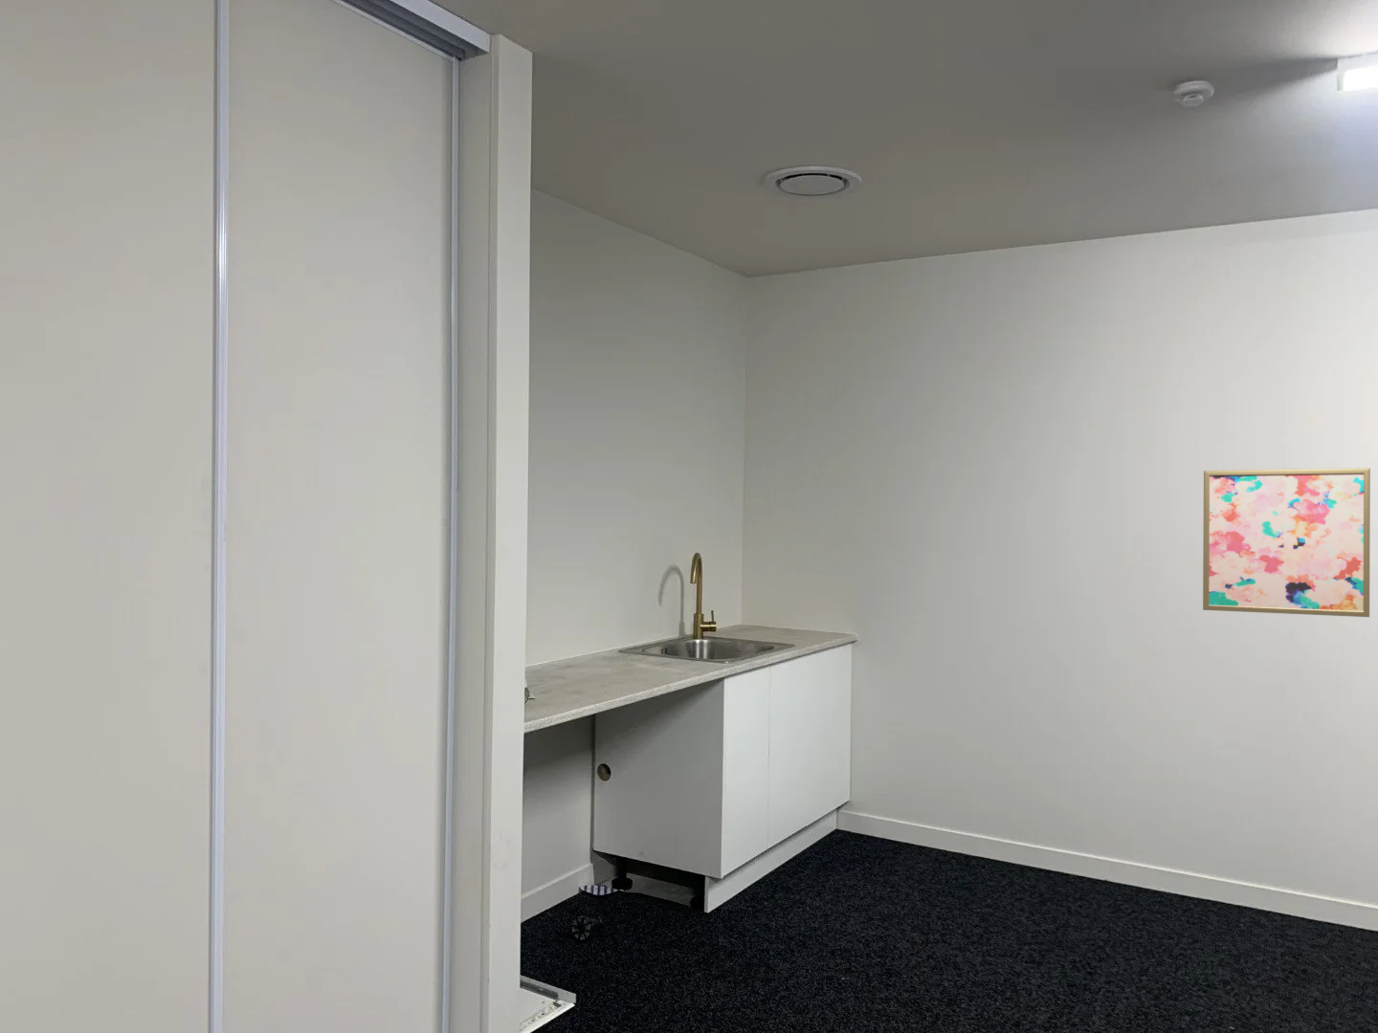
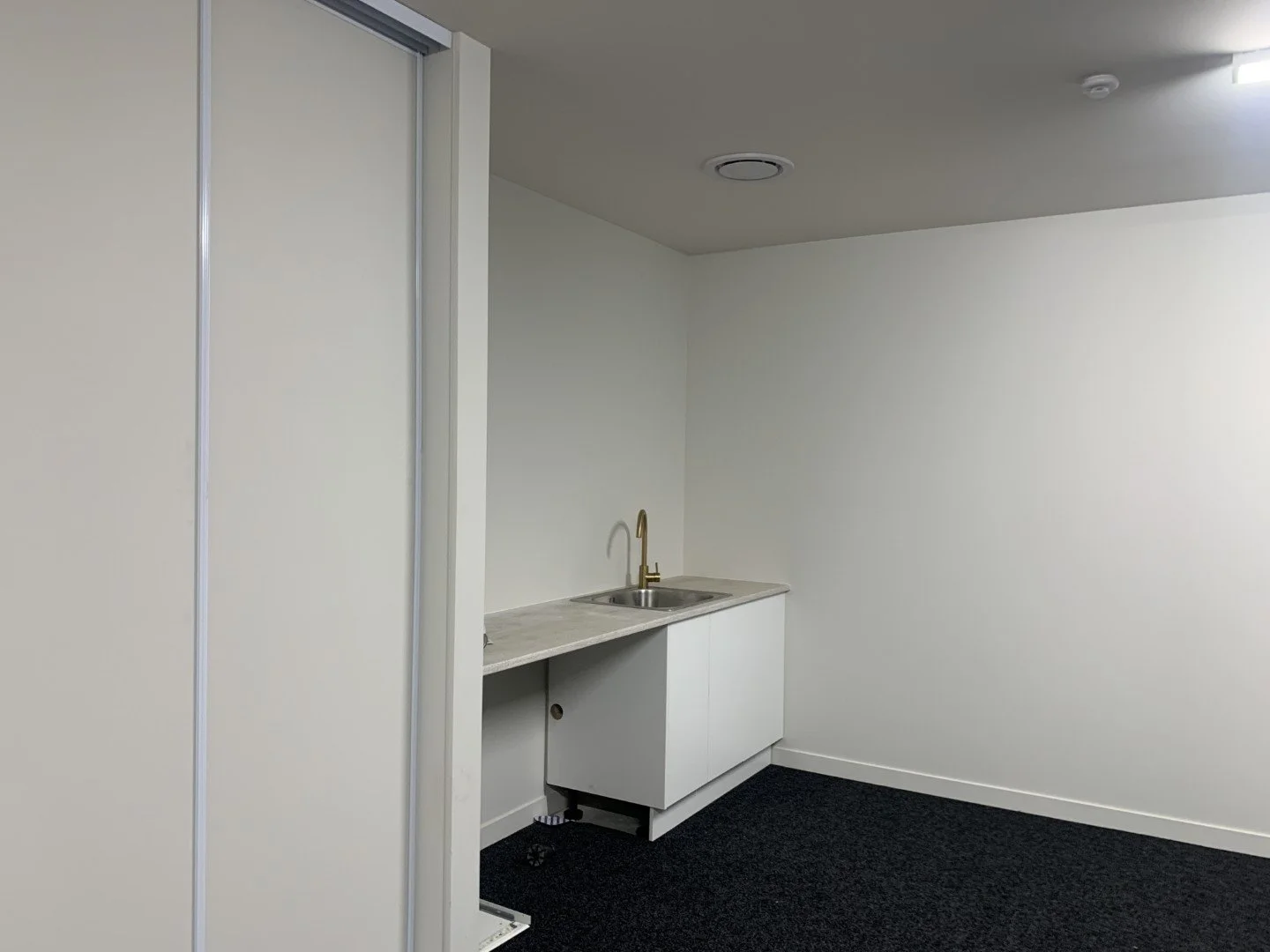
- wall art [1202,467,1371,617]
